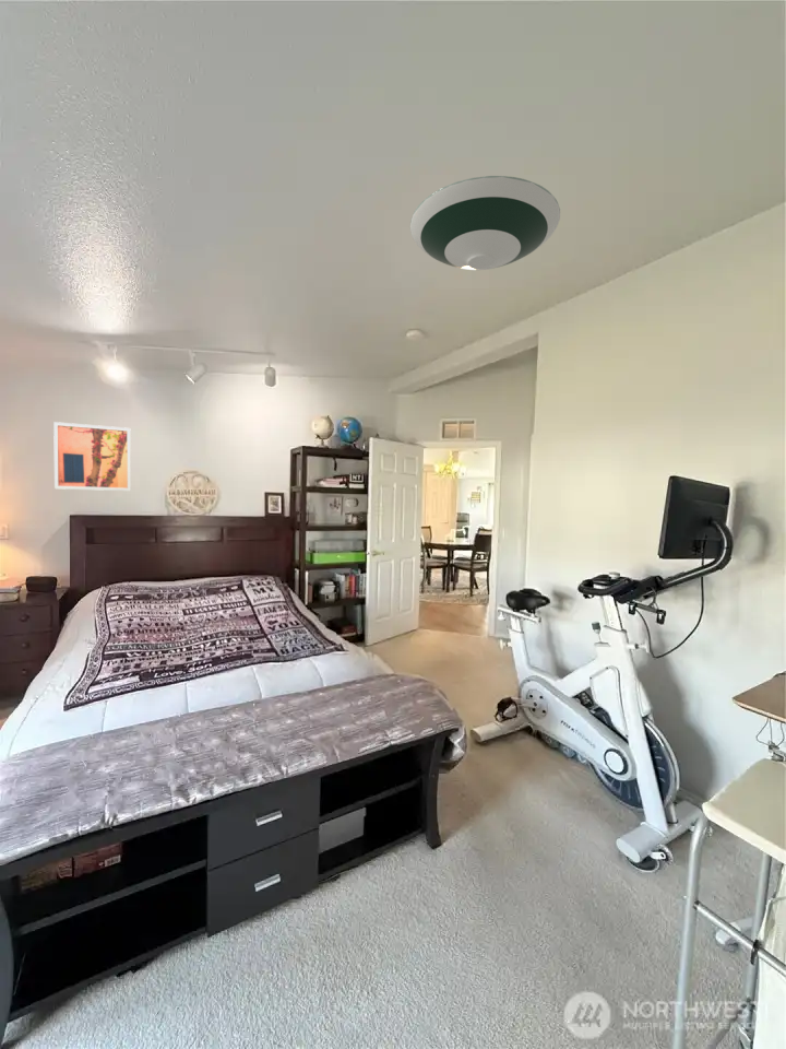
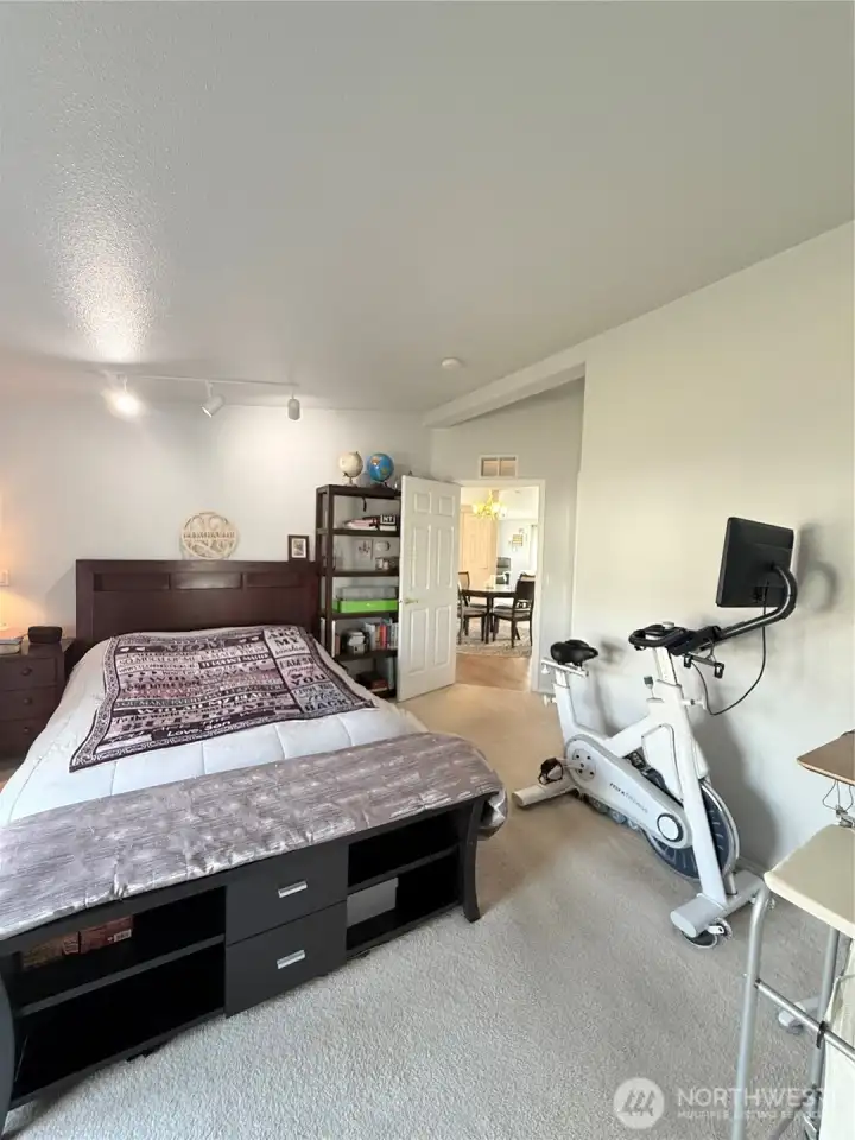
- wall art [52,421,132,492]
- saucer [409,175,561,271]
